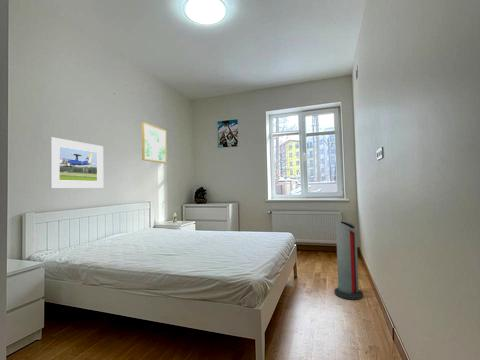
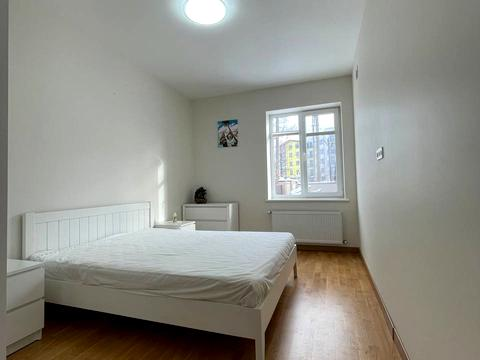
- air purifier [333,220,364,301]
- wall art [141,121,168,164]
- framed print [49,136,104,189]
